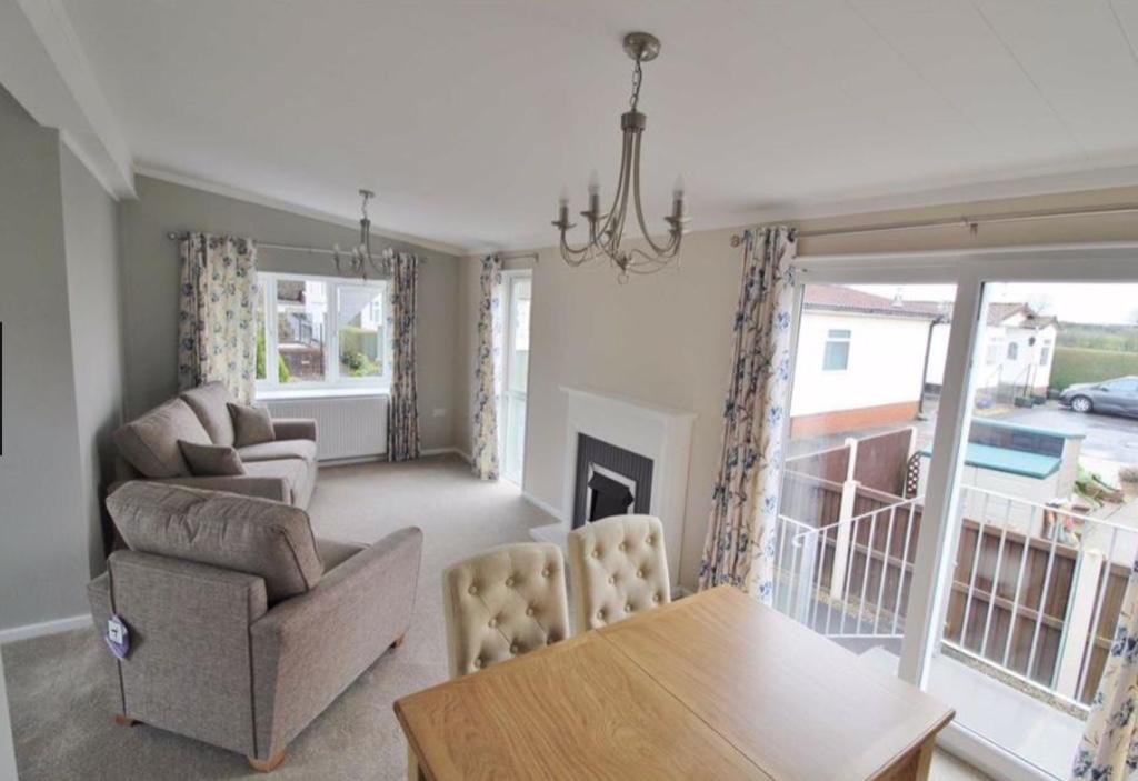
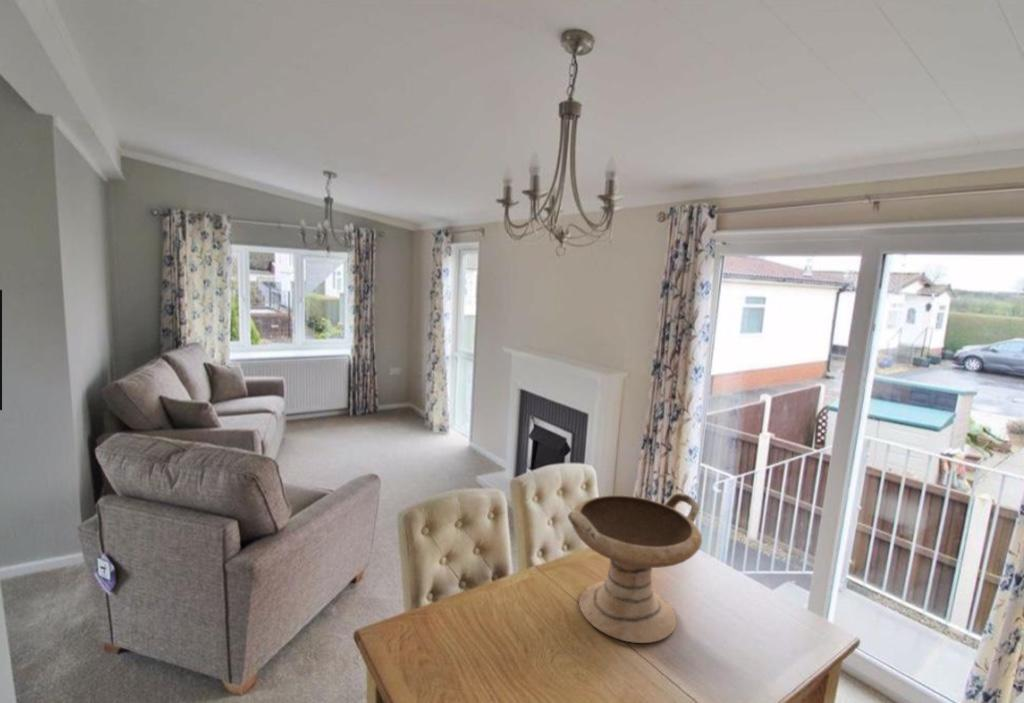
+ decorative bowl [567,492,703,644]
